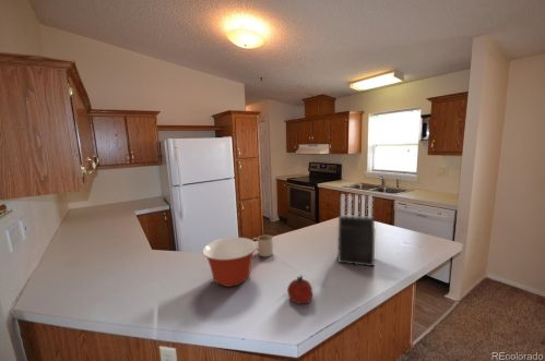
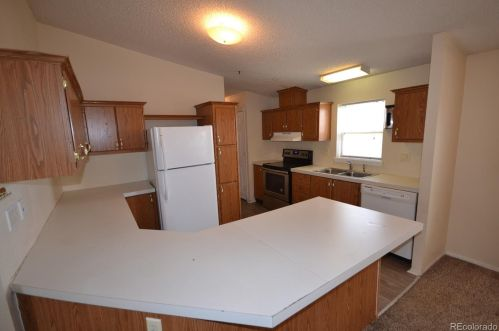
- mug [251,234,274,257]
- mixing bowl [201,237,258,288]
- knife block [337,194,376,267]
- fruit [286,274,313,304]
